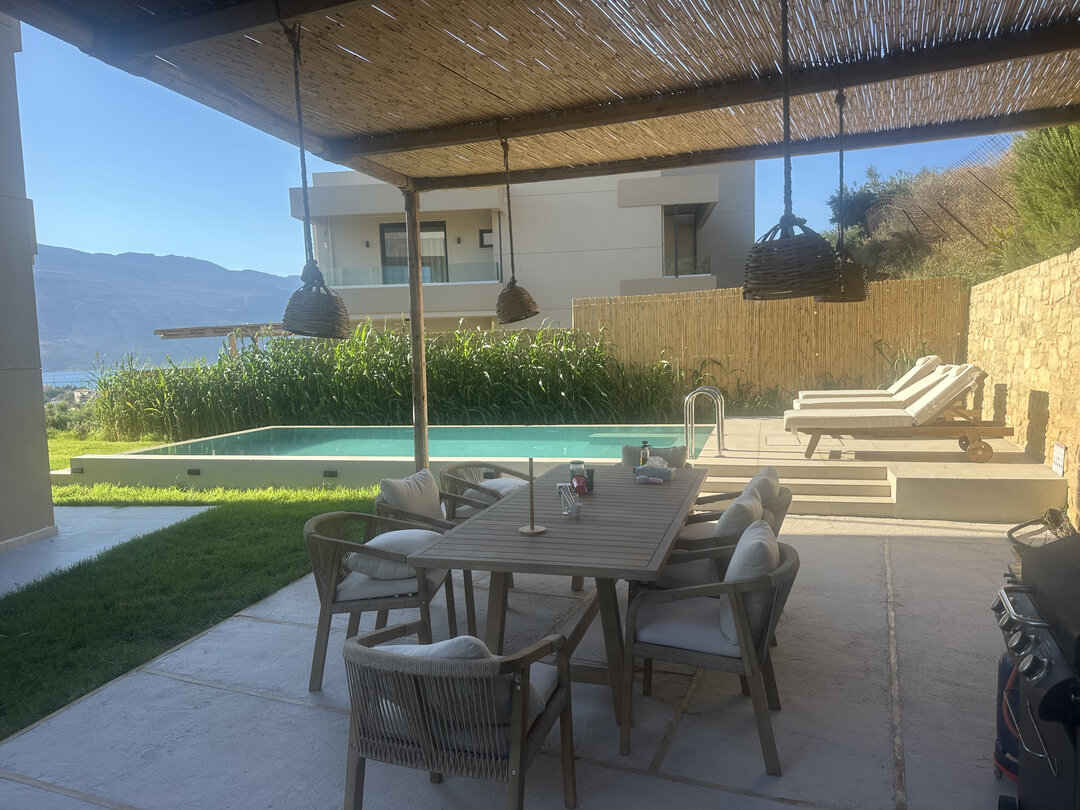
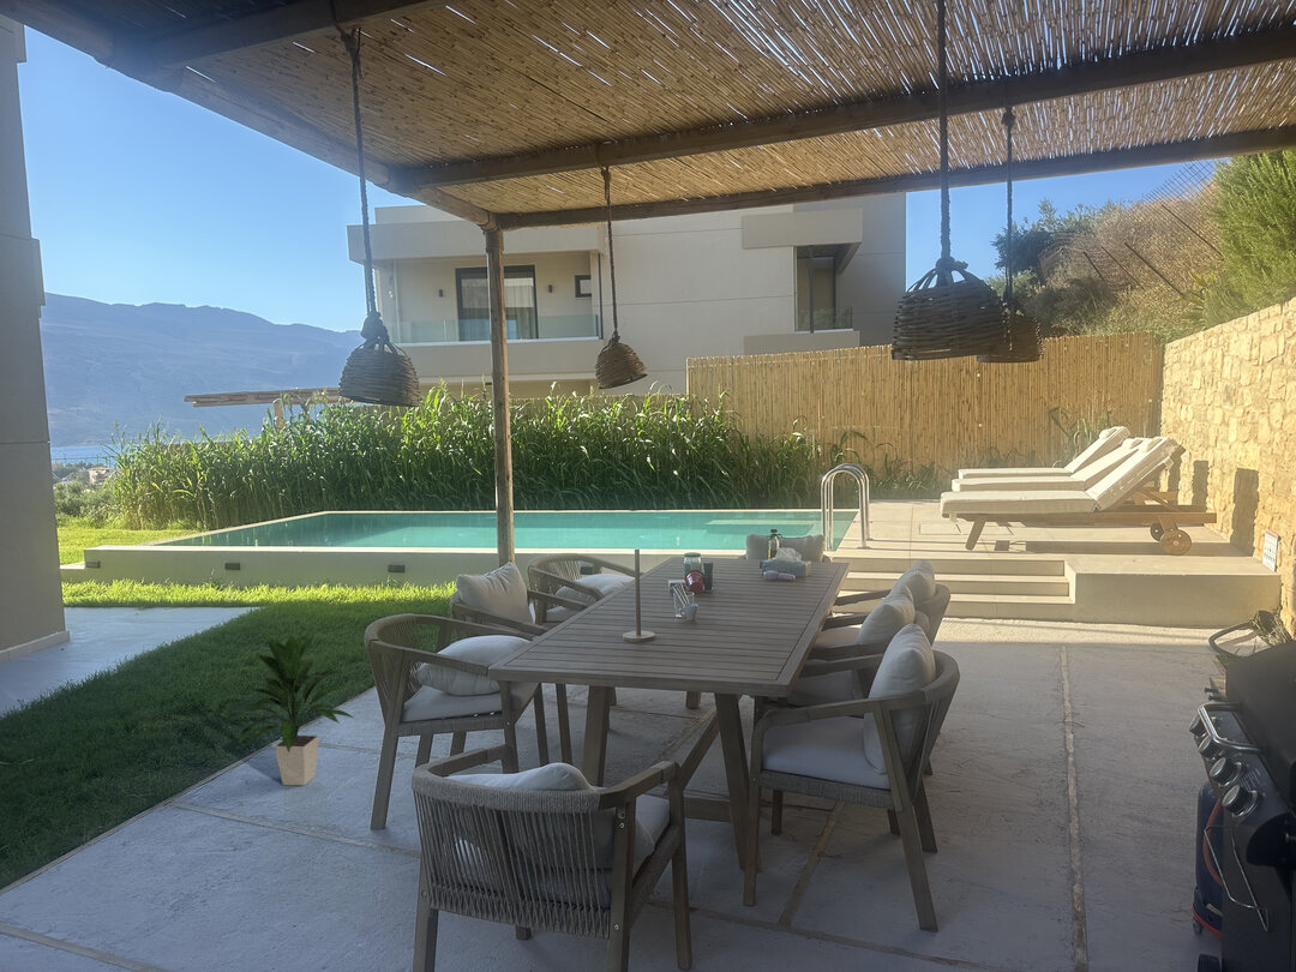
+ indoor plant [238,631,356,786]
